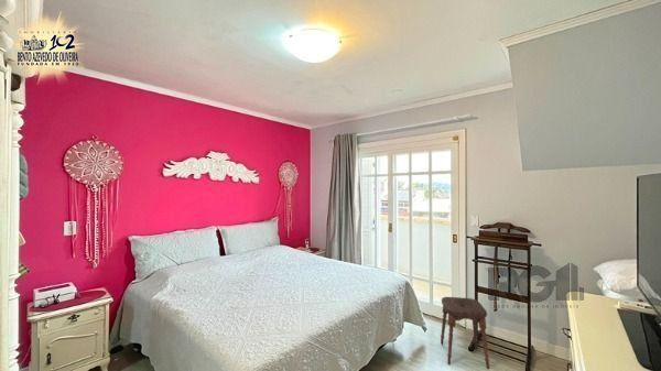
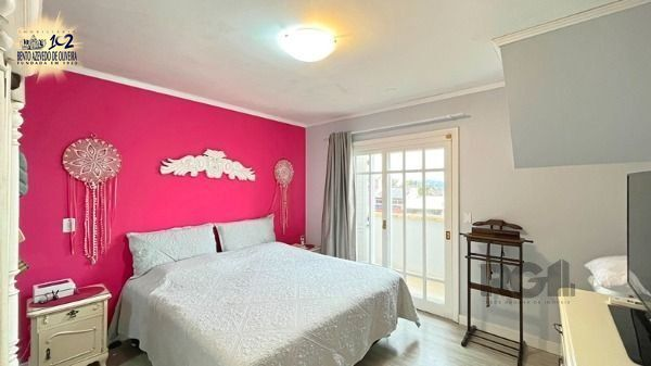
- stool [440,296,490,370]
